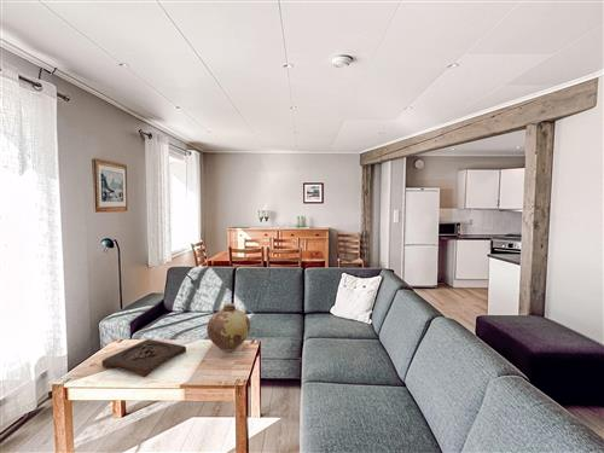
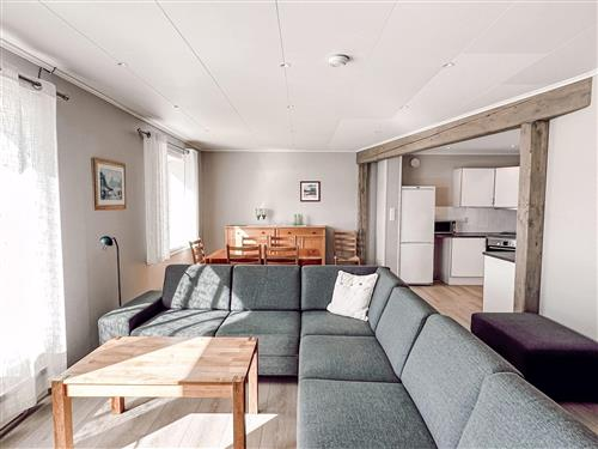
- wooden tray [100,338,187,378]
- vase [205,302,251,353]
